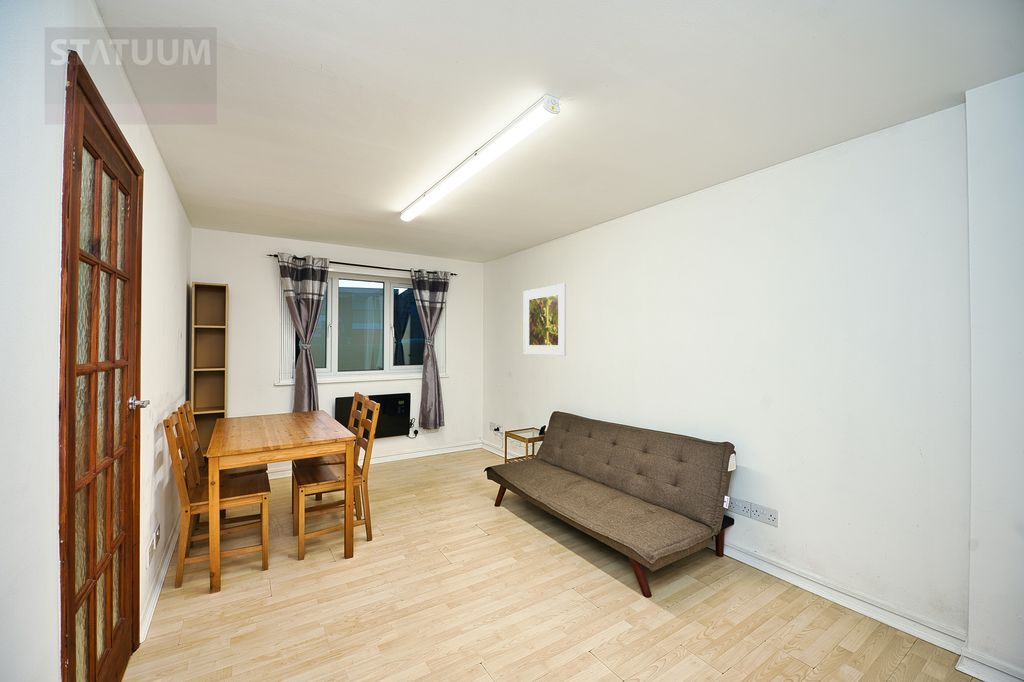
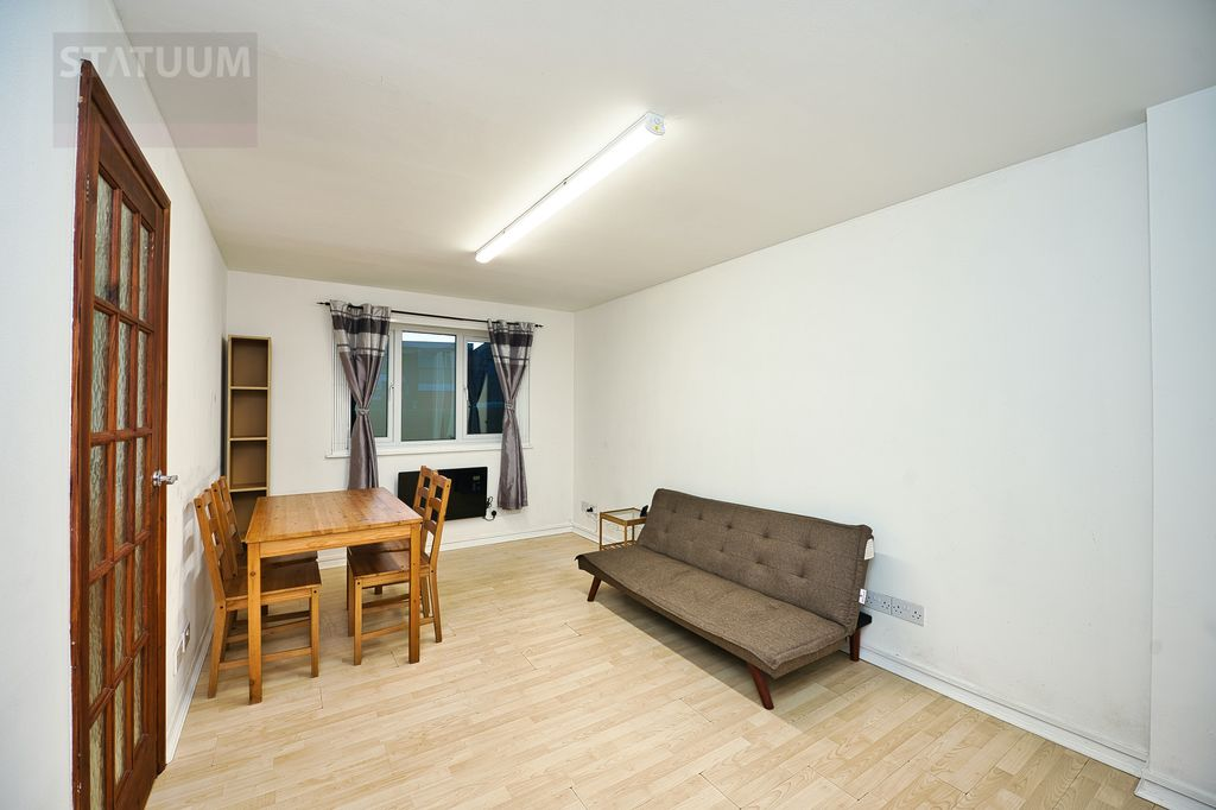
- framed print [523,283,567,357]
